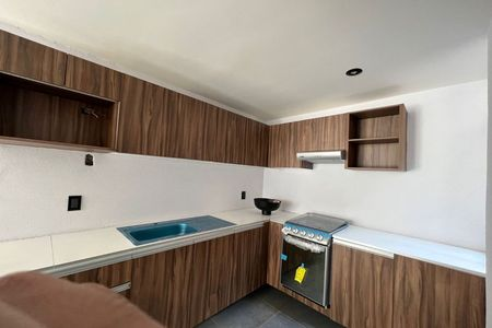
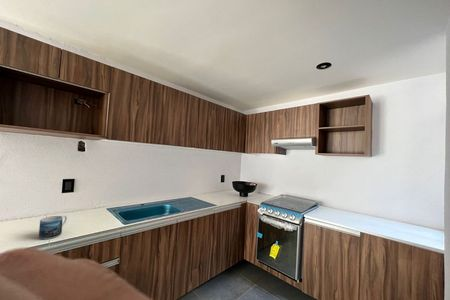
+ mug [38,214,68,240]
